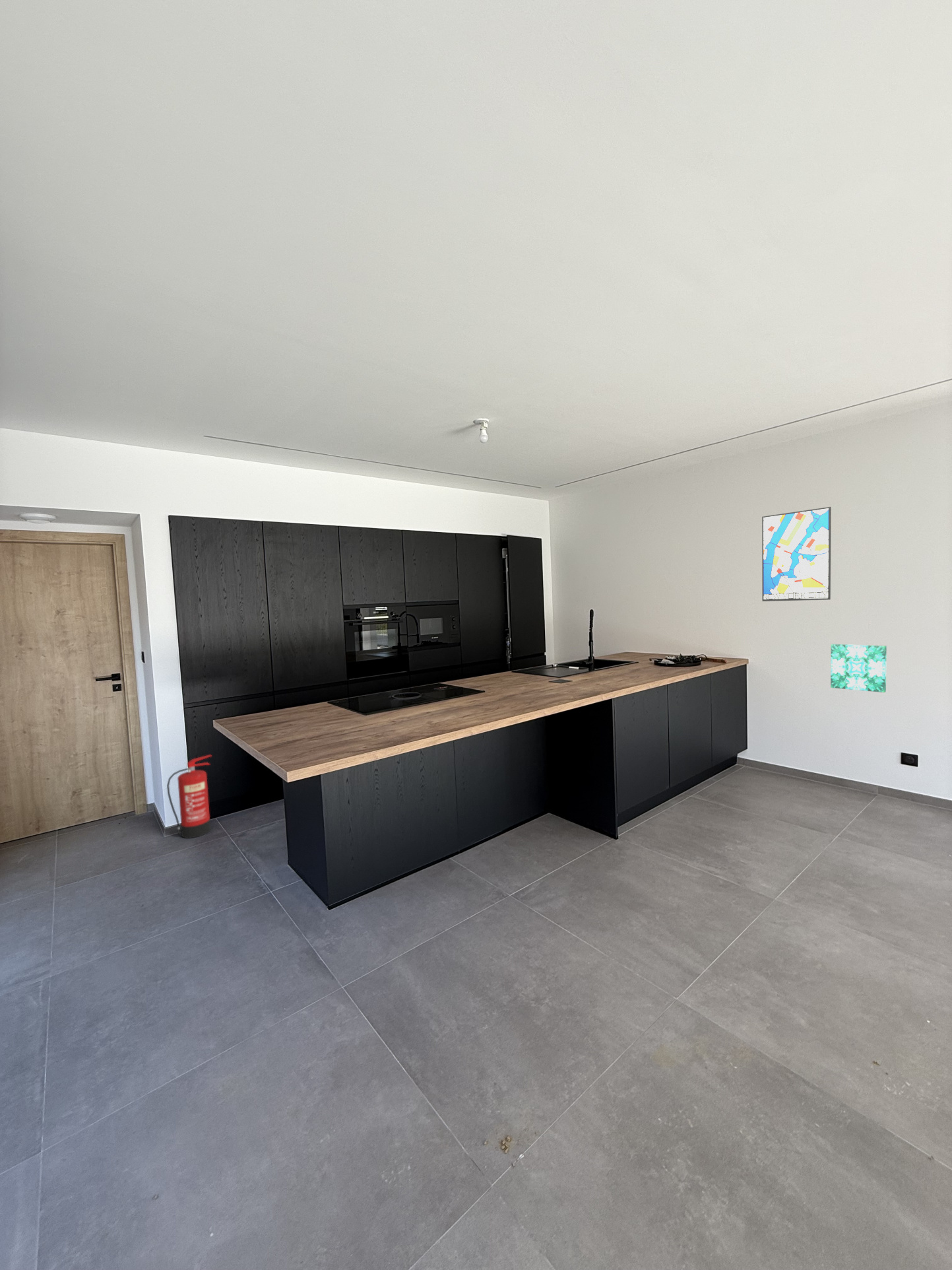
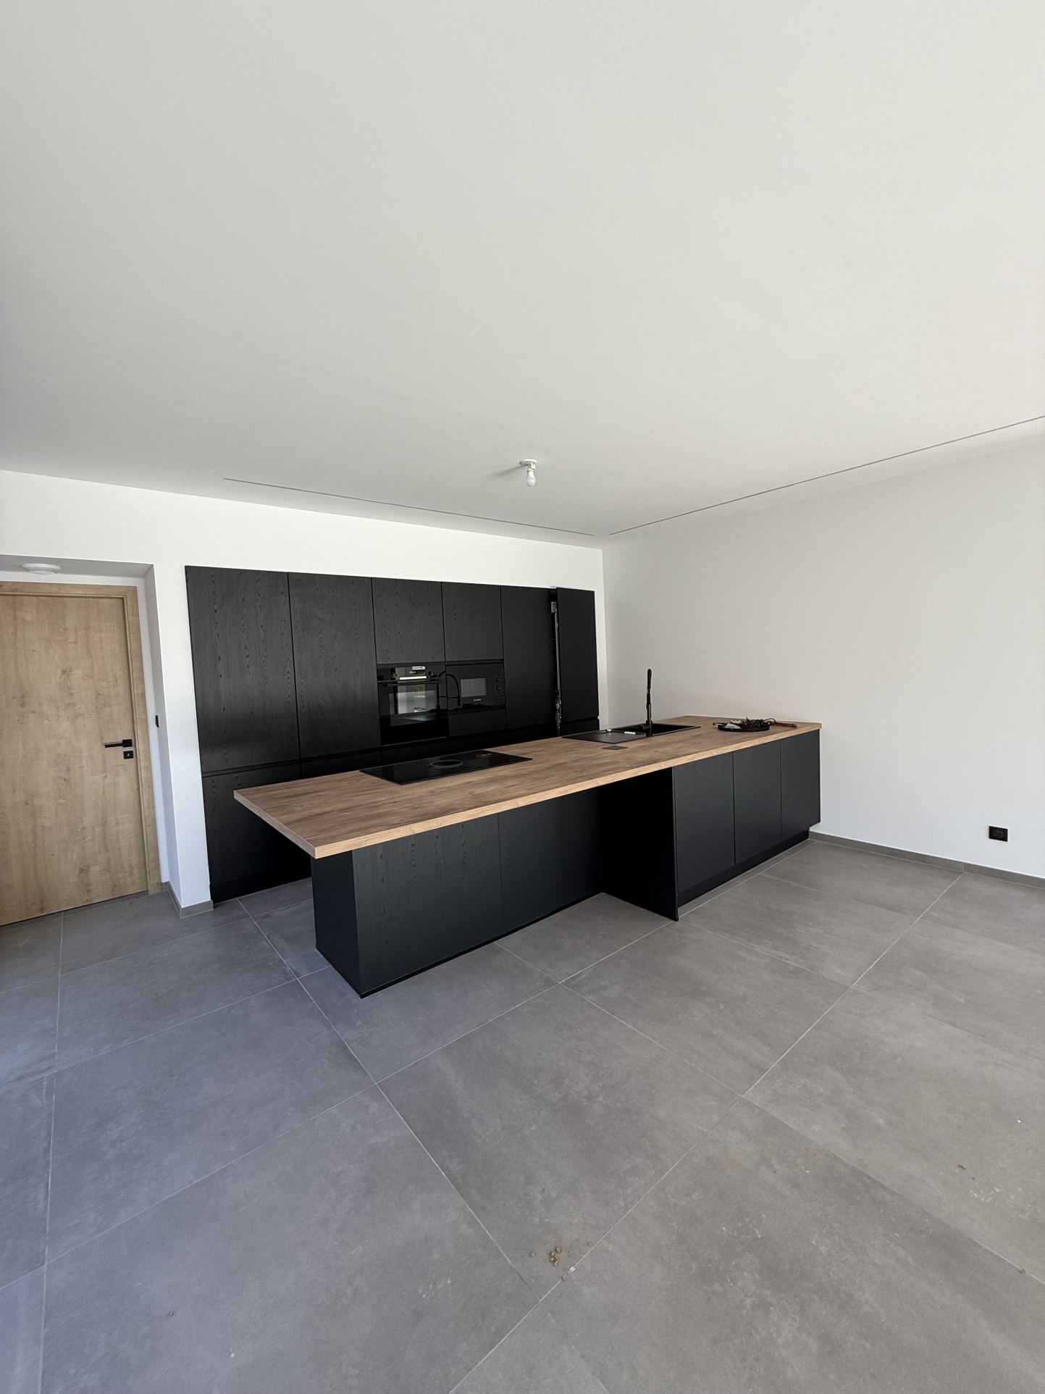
- fire extinguisher [166,754,212,839]
- wall art [761,506,832,602]
- wall art [830,644,887,693]
